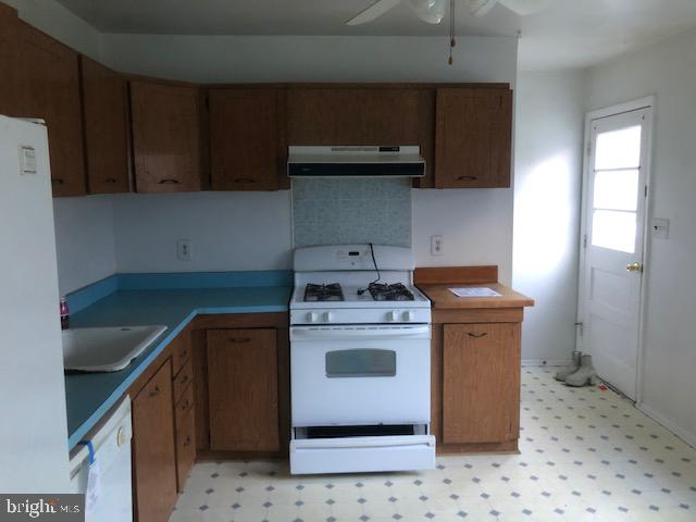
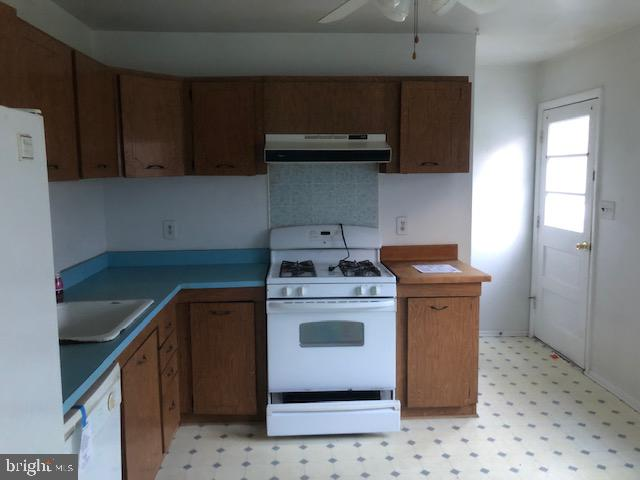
- boots [555,350,597,387]
